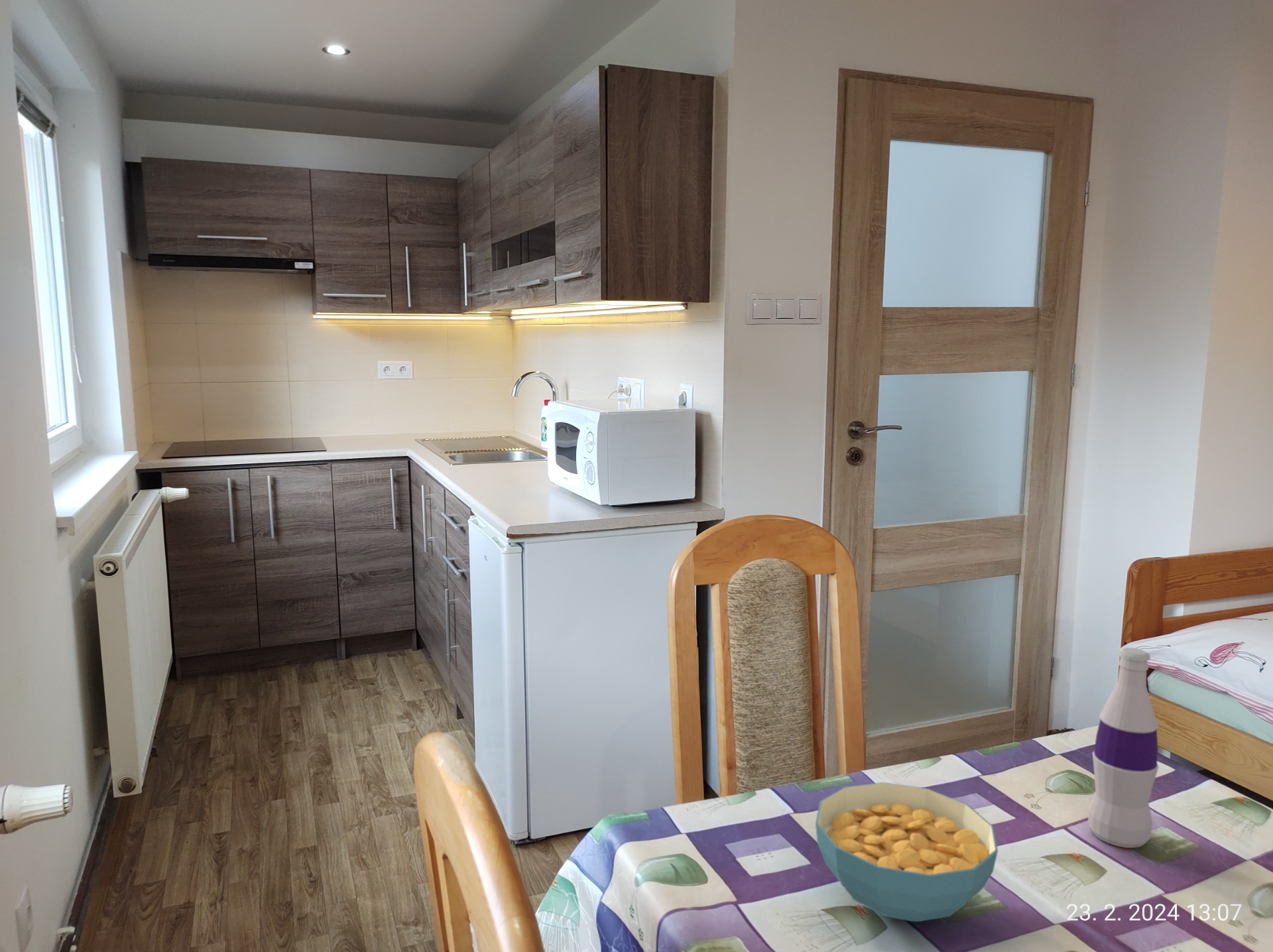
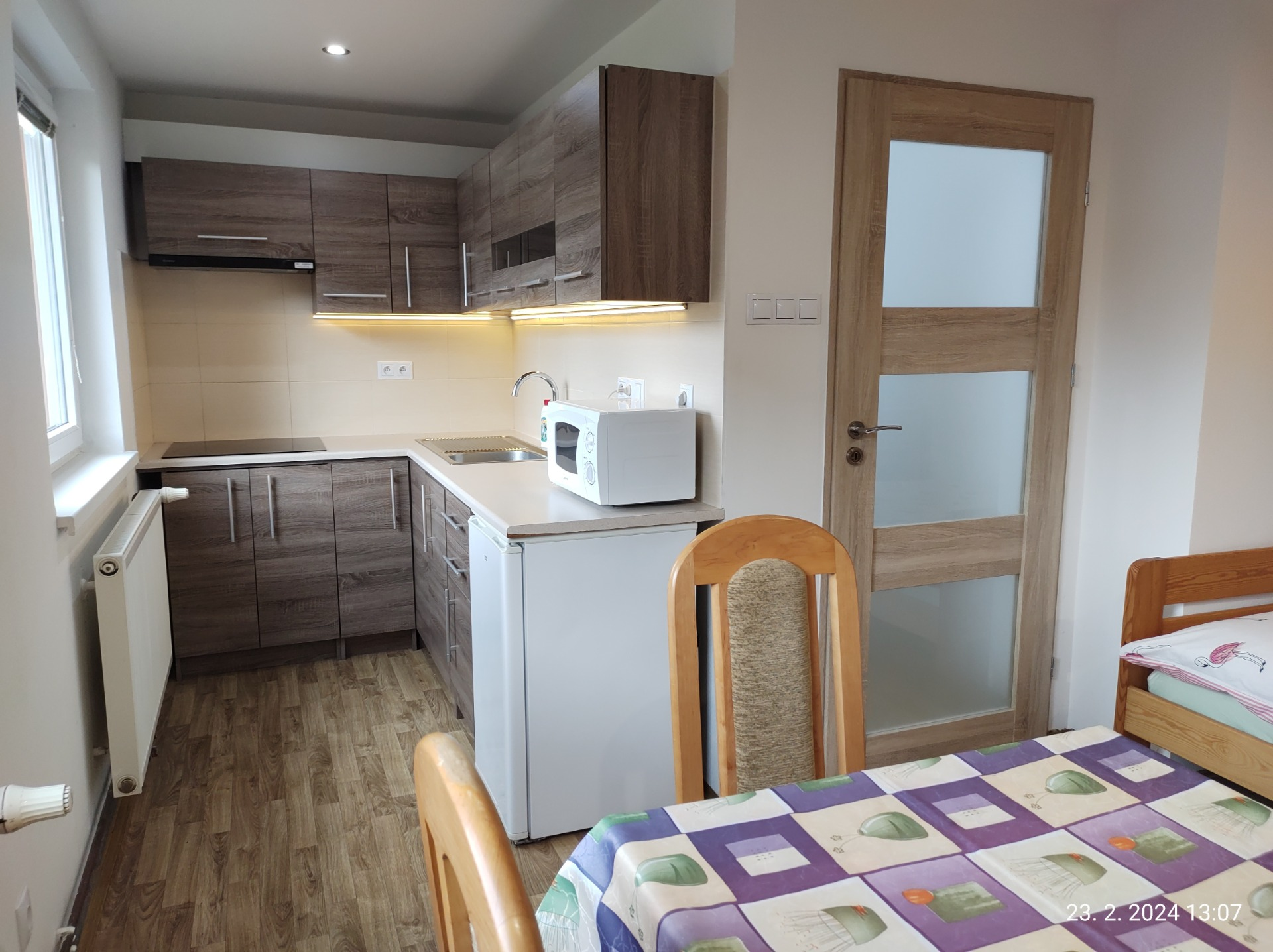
- bottle [1087,647,1160,849]
- cereal bowl [815,782,999,922]
